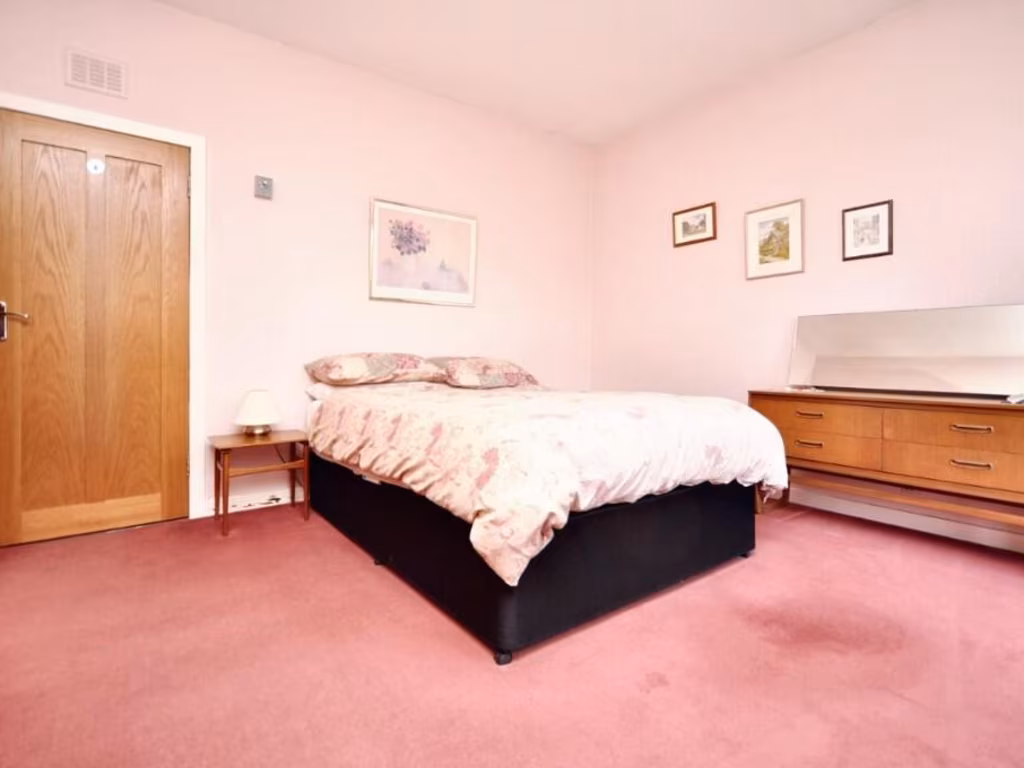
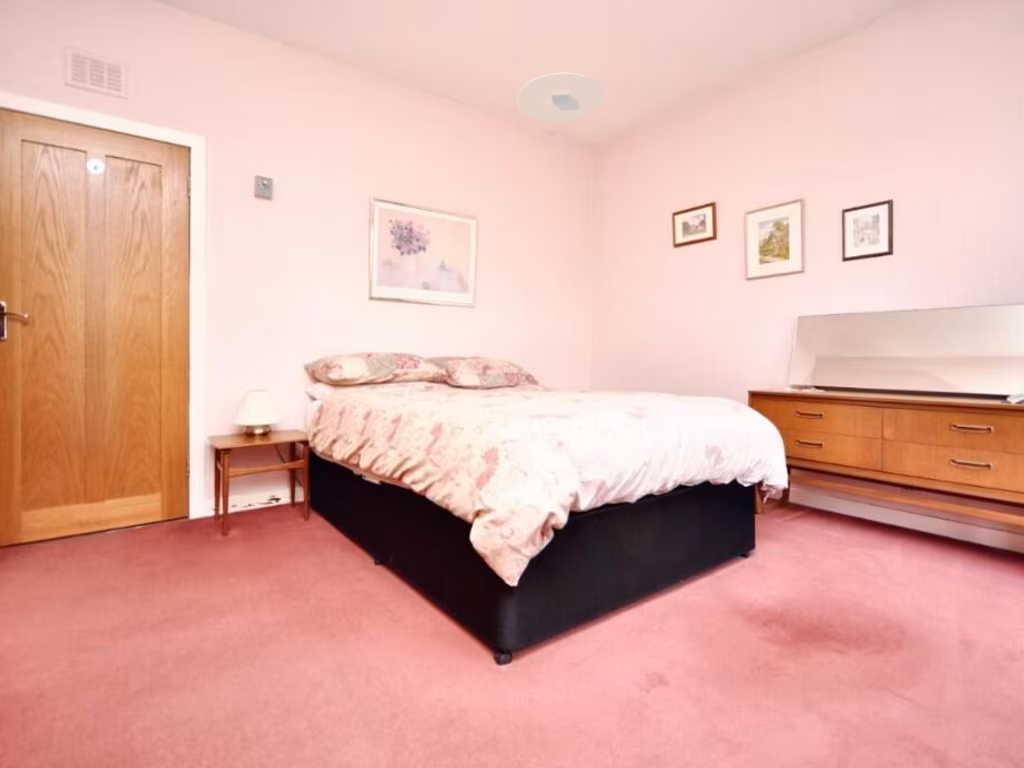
+ ceiling light [516,72,605,123]
